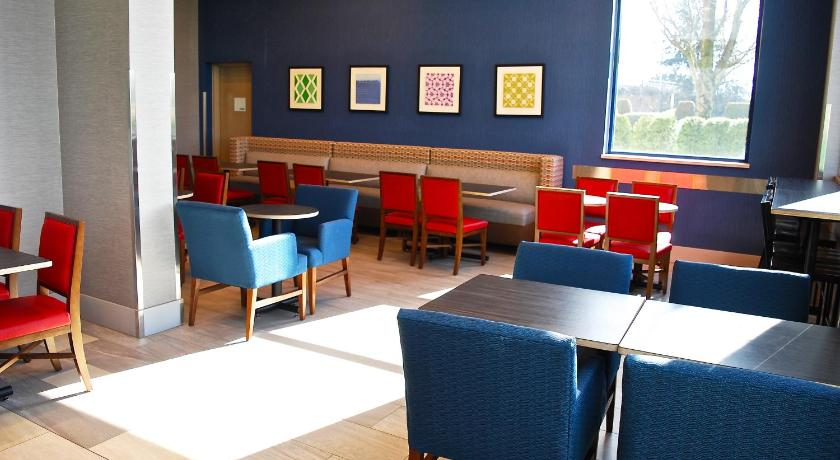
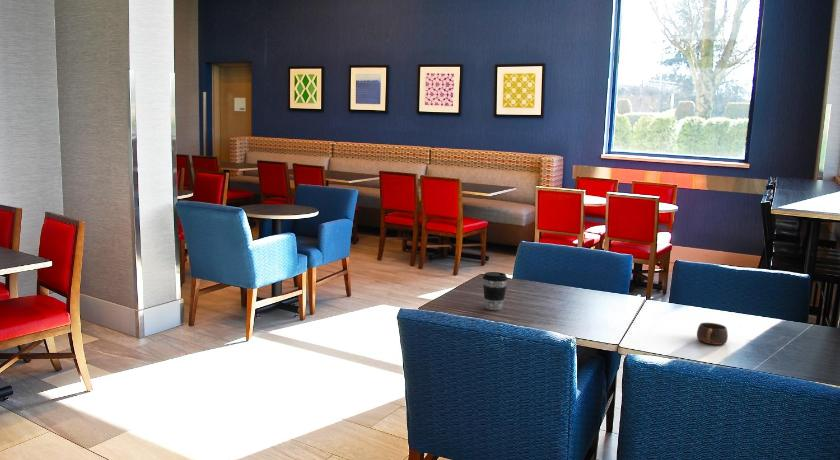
+ coffee cup [482,271,509,311]
+ cup [696,322,729,346]
